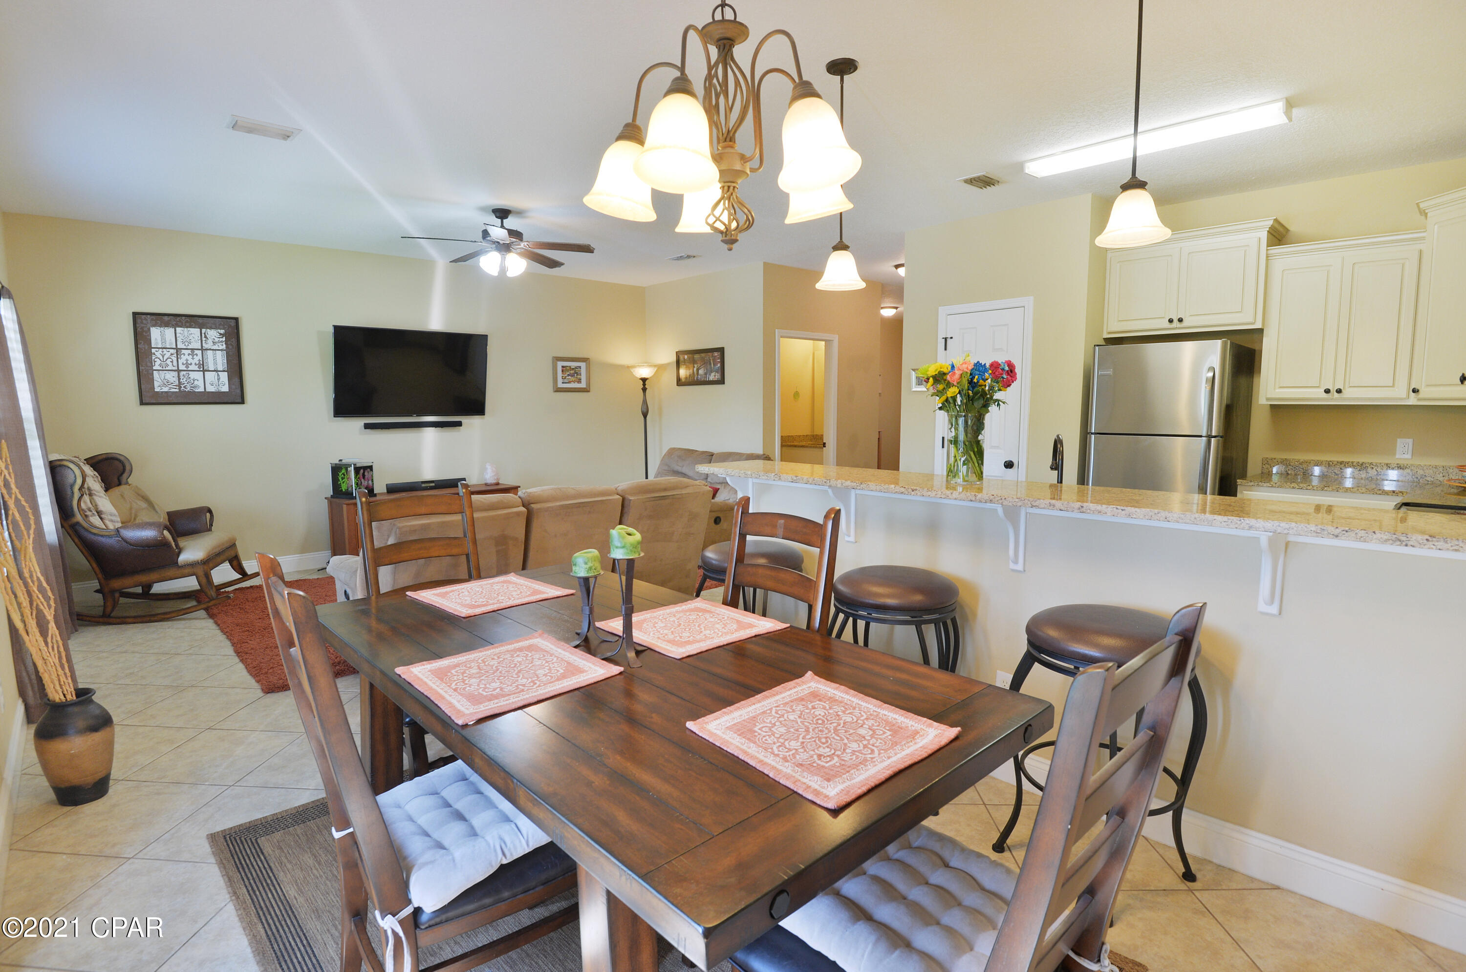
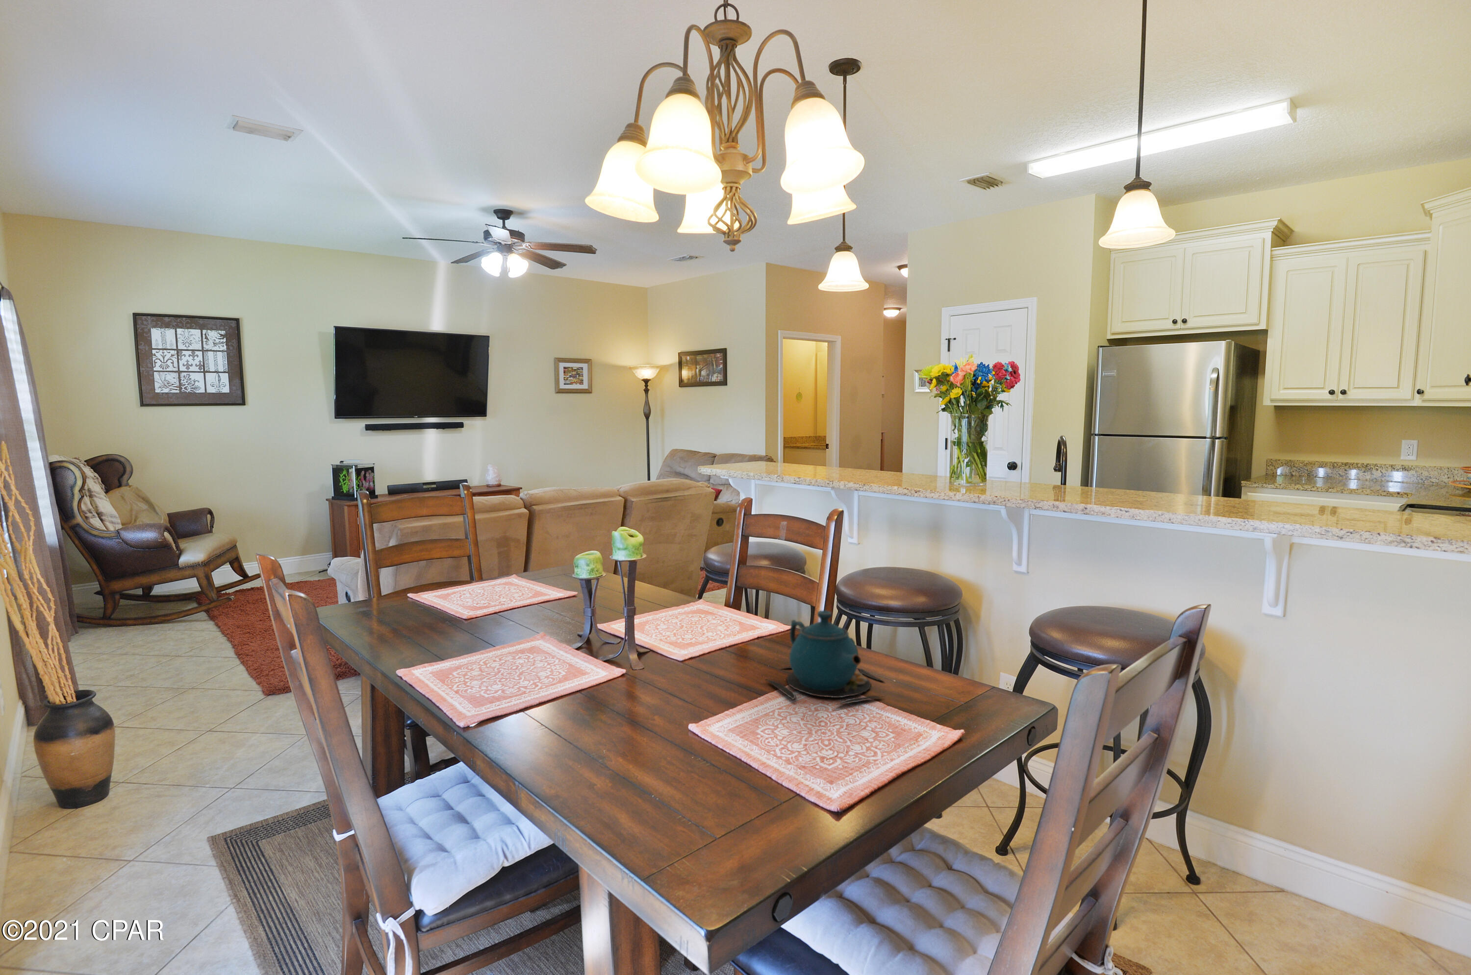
+ teapot [765,610,887,706]
